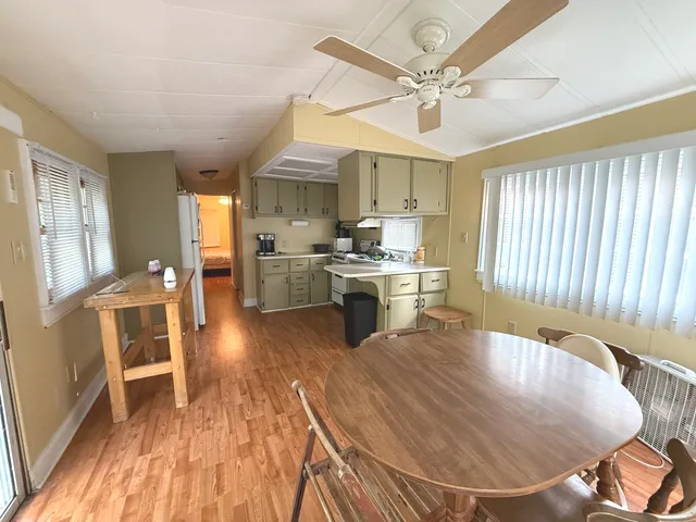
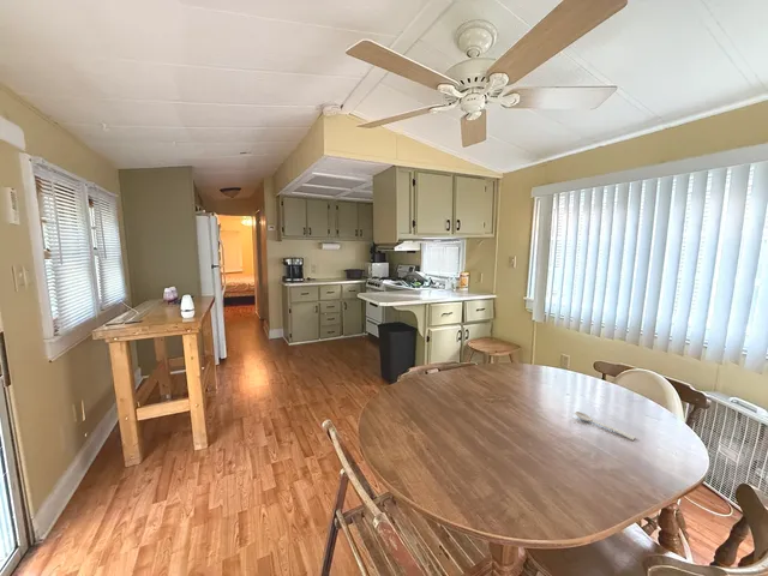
+ spoon [574,410,637,442]
